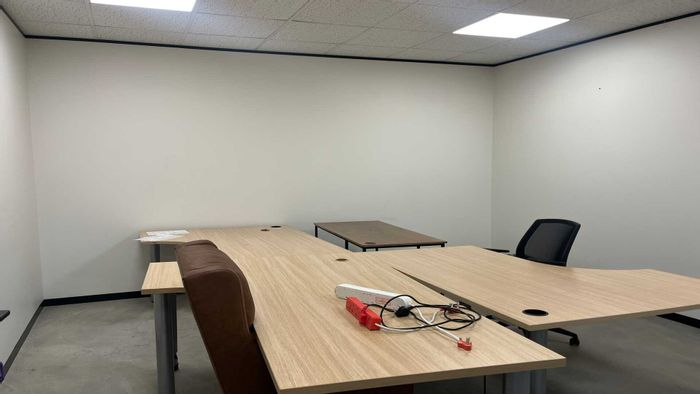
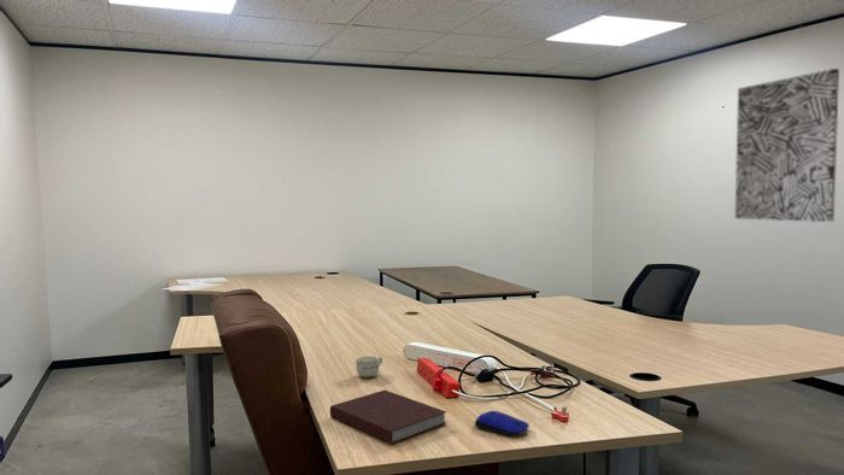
+ wall art [734,68,840,223]
+ cup [354,354,383,379]
+ computer mouse [474,410,531,438]
+ notebook [329,389,447,445]
